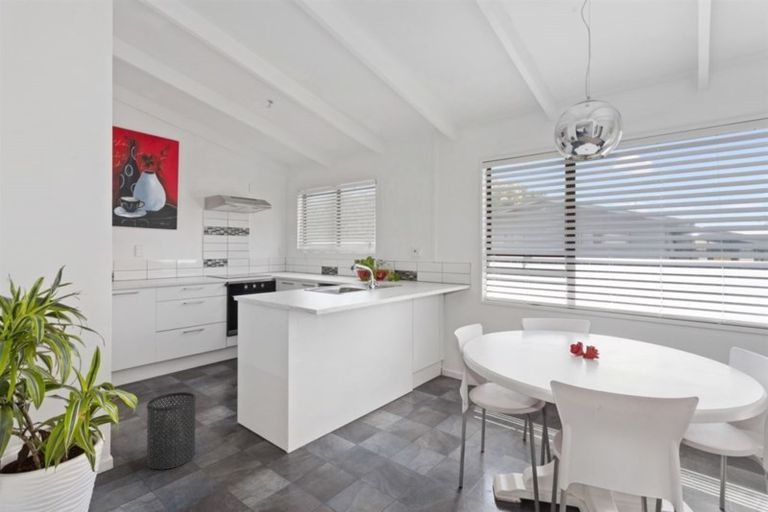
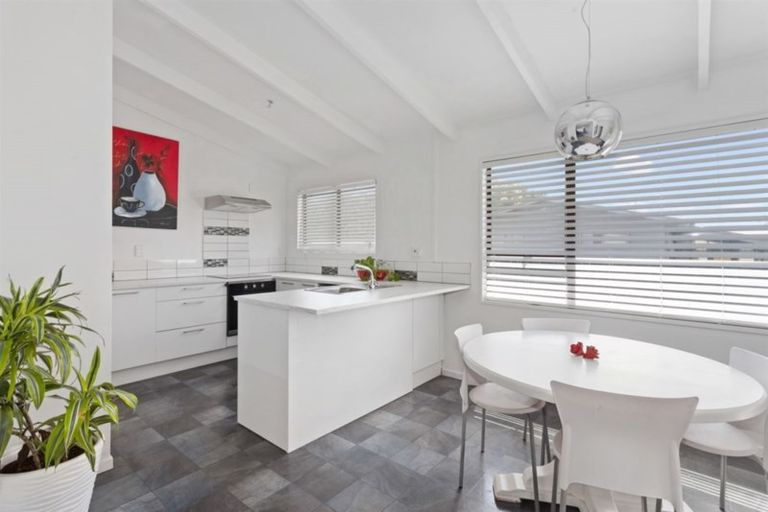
- trash can [145,391,197,470]
